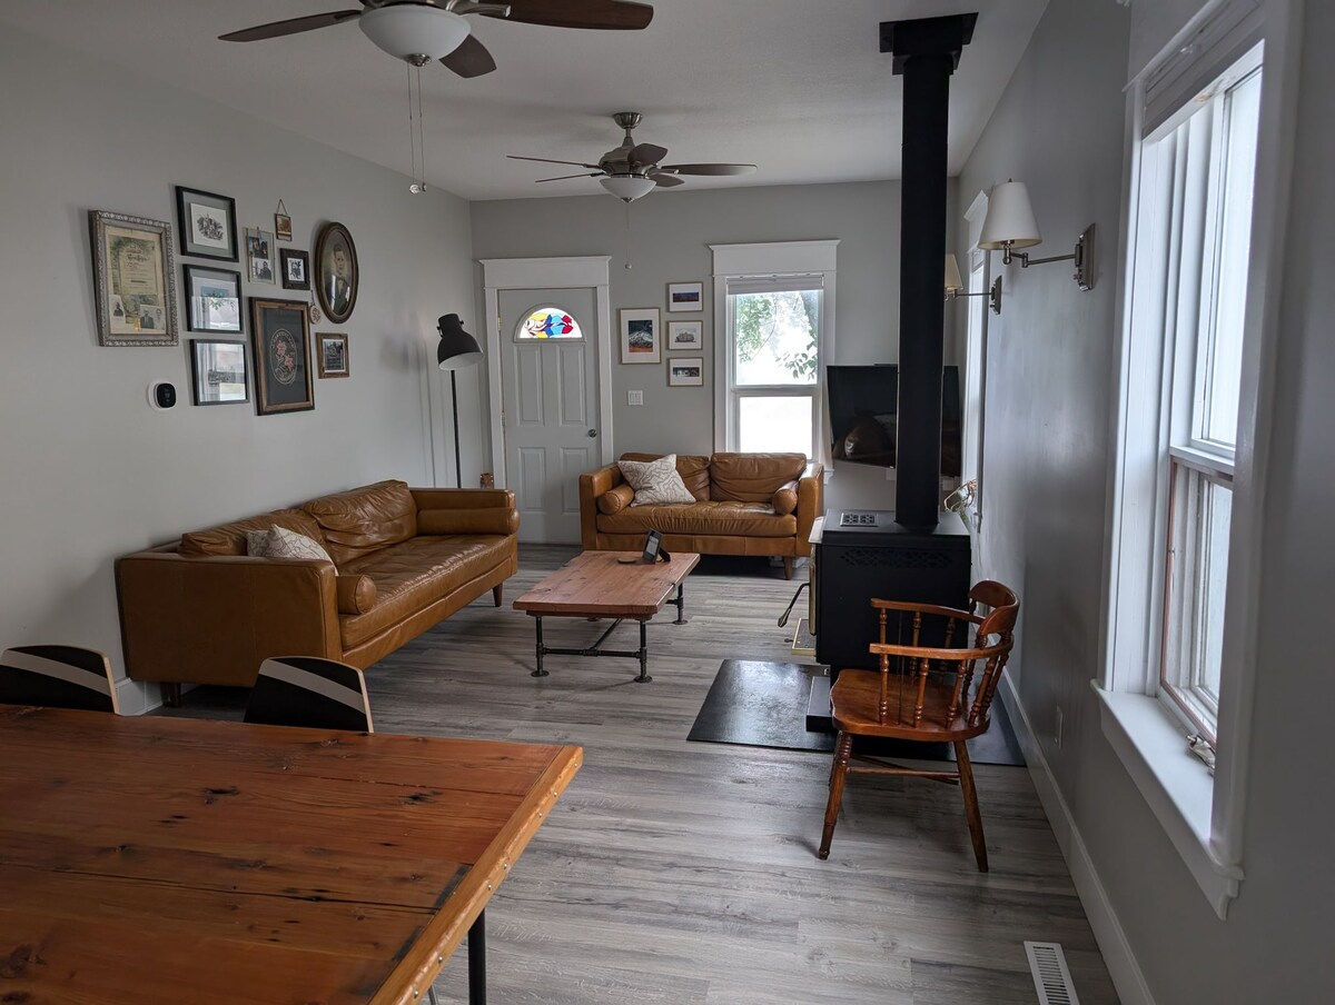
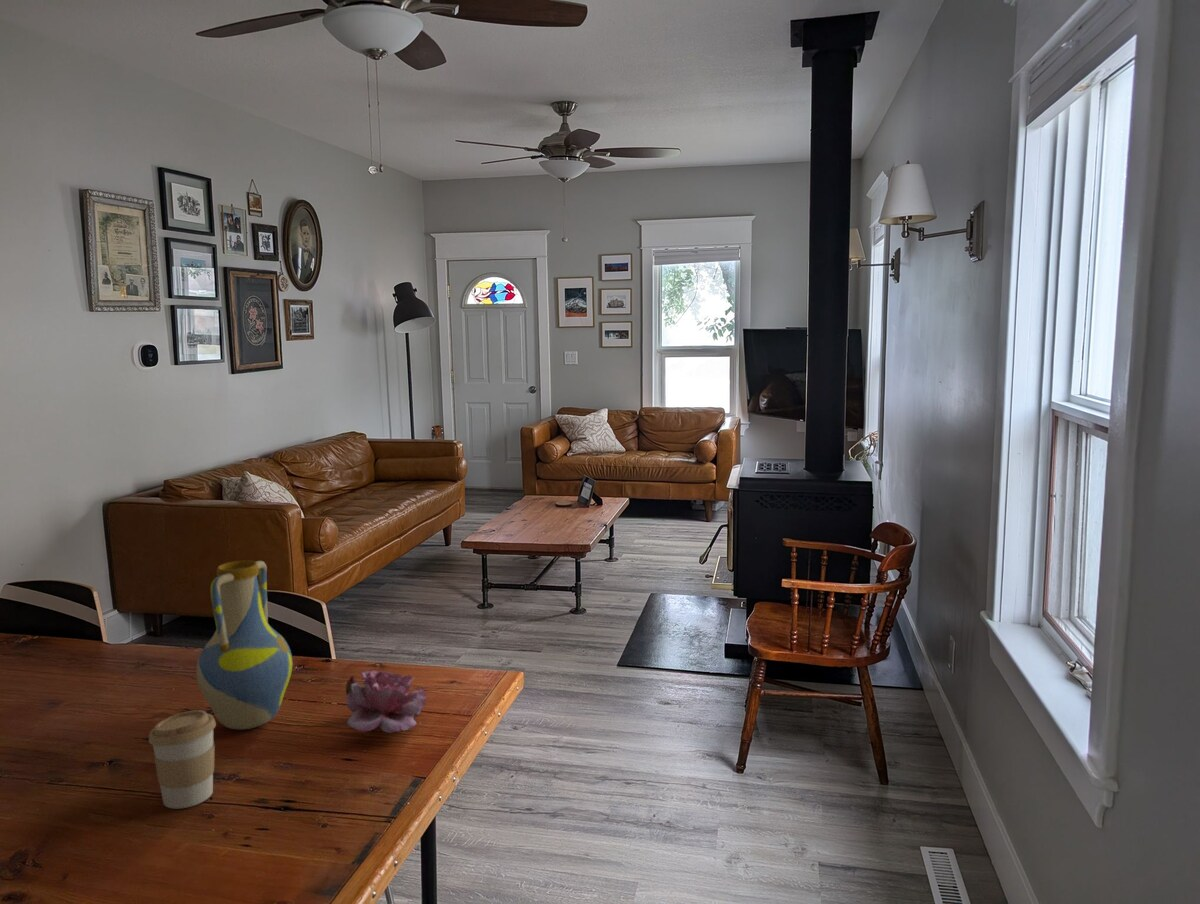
+ vase [195,560,293,731]
+ flower [345,670,428,734]
+ coffee cup [148,709,217,810]
